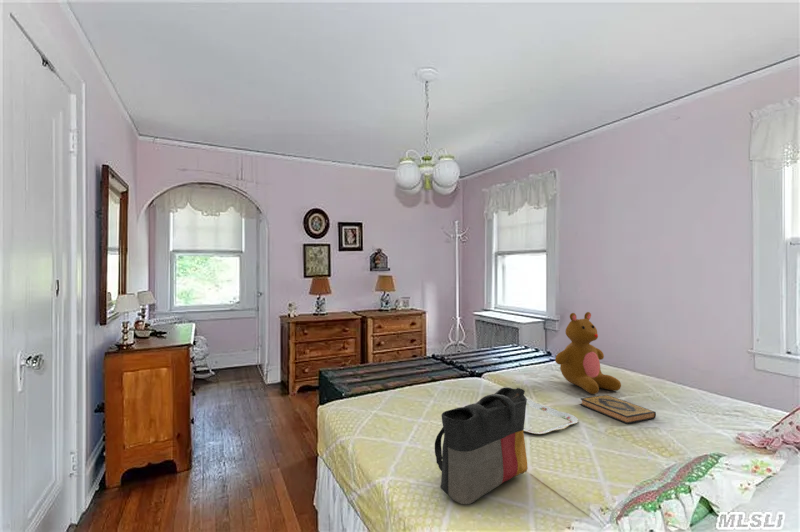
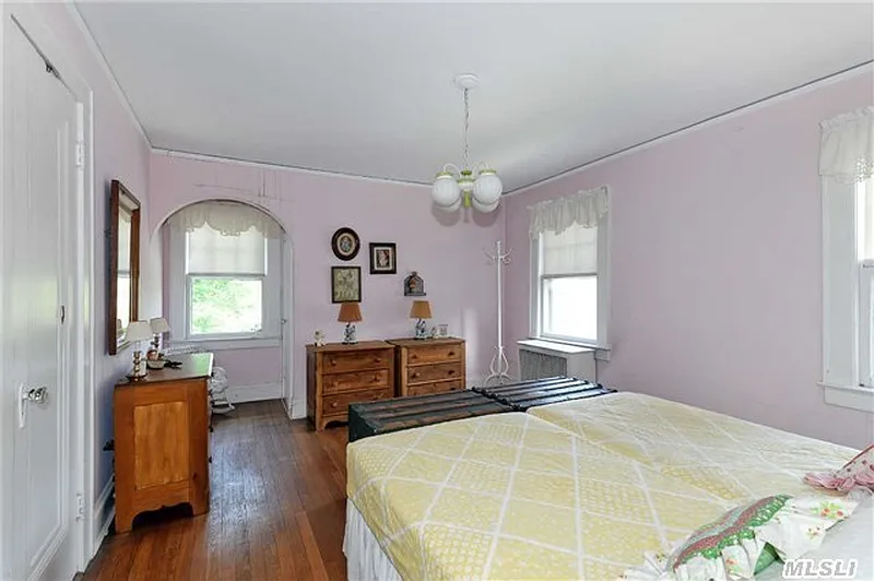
- hardback book [580,394,657,425]
- tote bag [434,386,528,505]
- serving tray [523,398,579,435]
- teddy bear [554,311,622,395]
